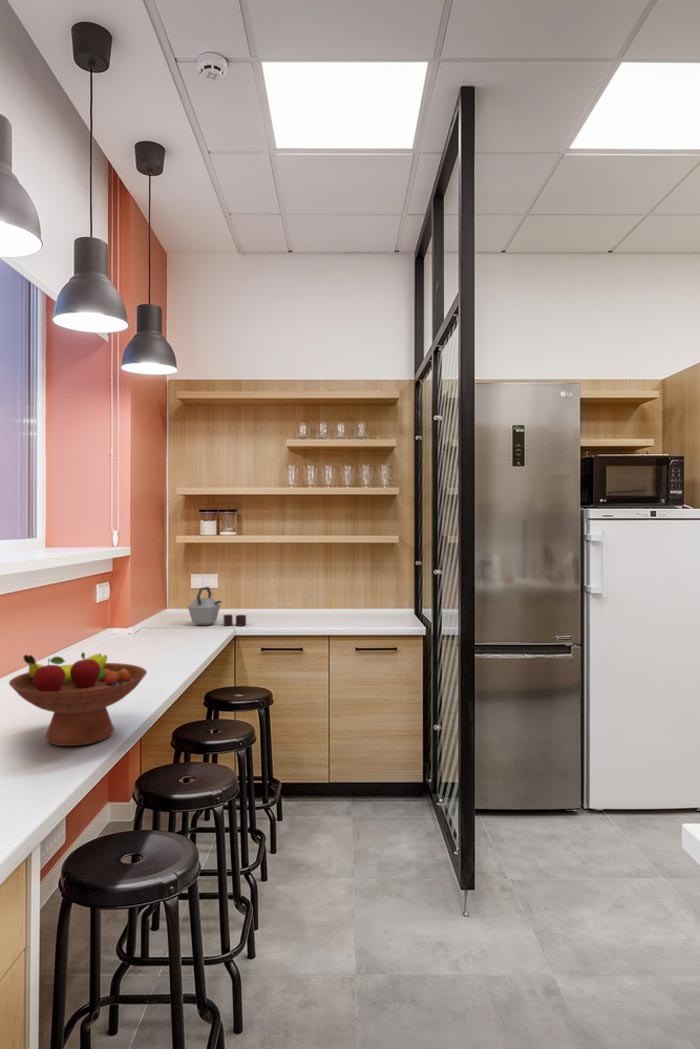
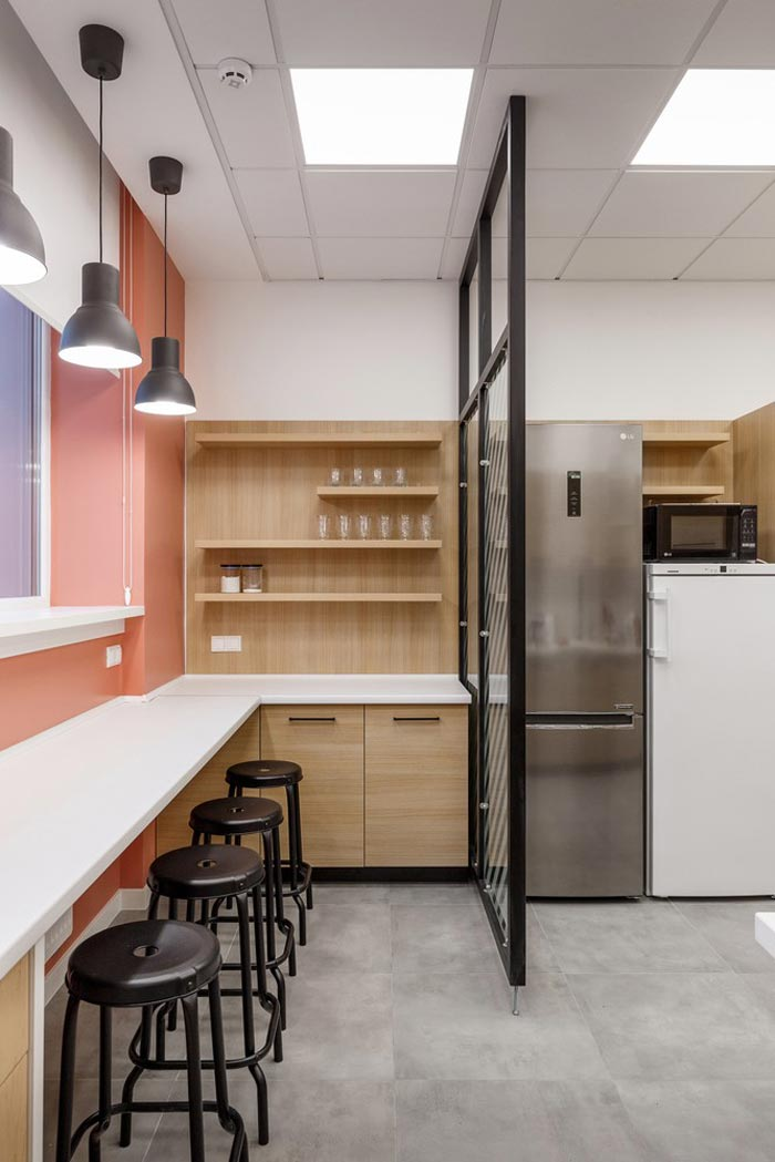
- fruit bowl [8,651,148,747]
- kettle [187,586,247,627]
